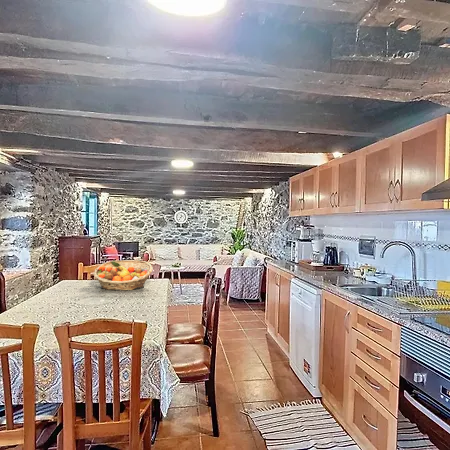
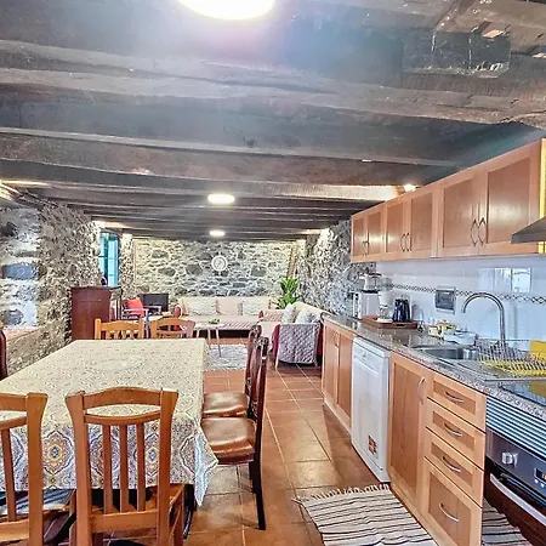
- fruit basket [92,259,154,291]
